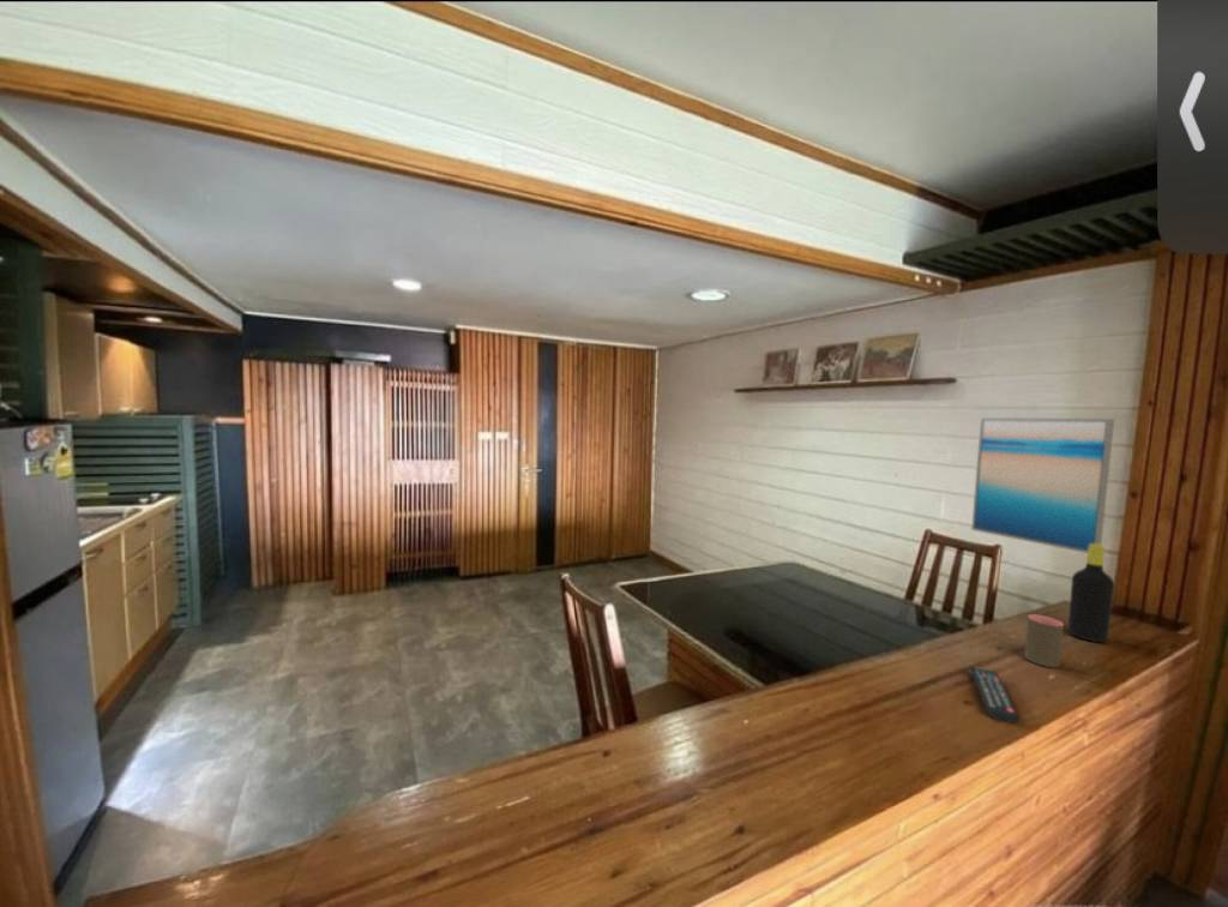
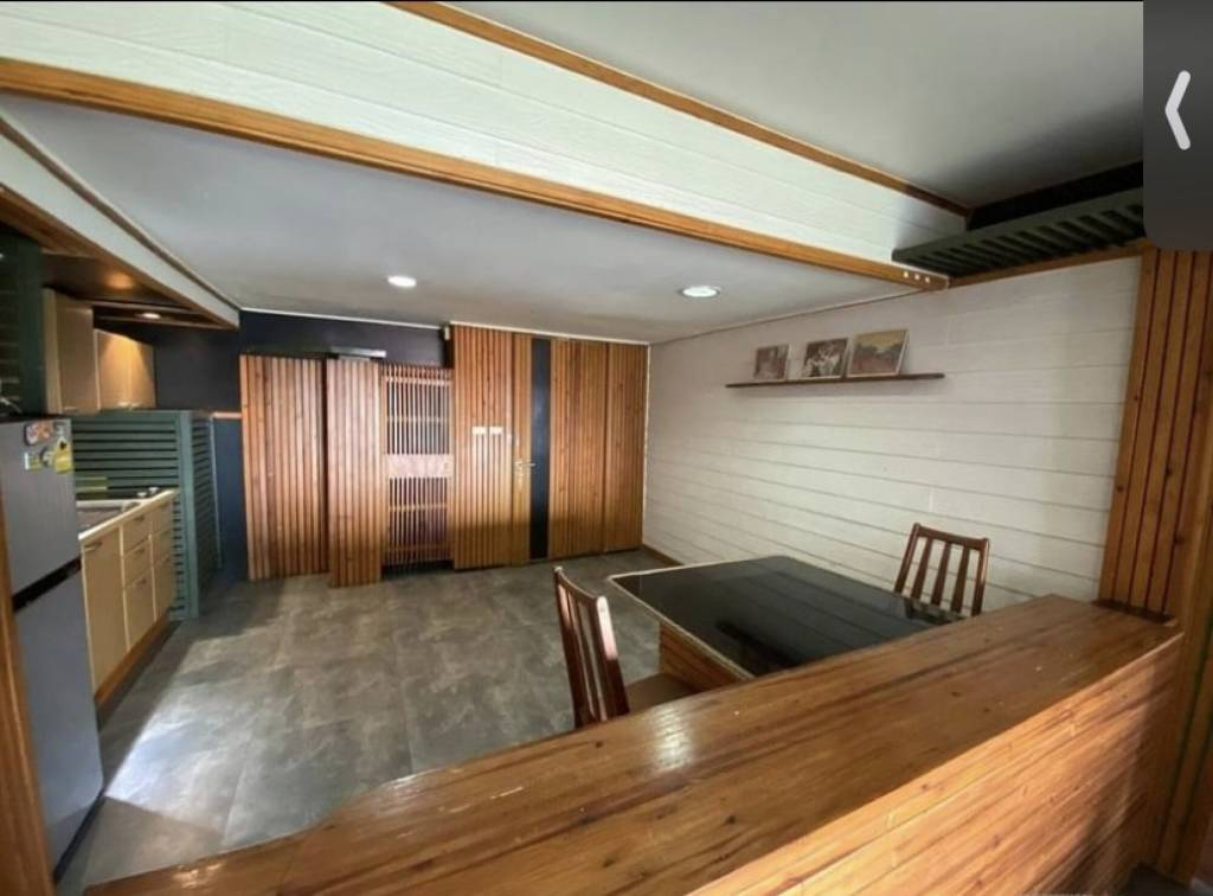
- cup [1023,613,1065,668]
- bottle [1067,543,1115,643]
- remote control [969,665,1019,725]
- wall art [970,416,1115,554]
